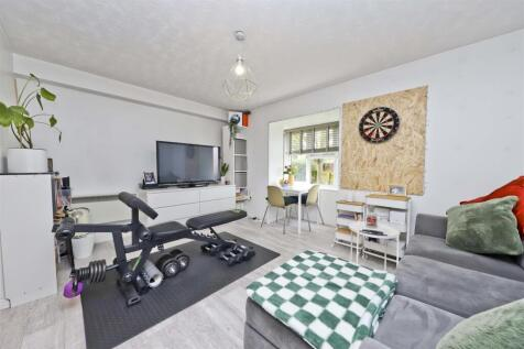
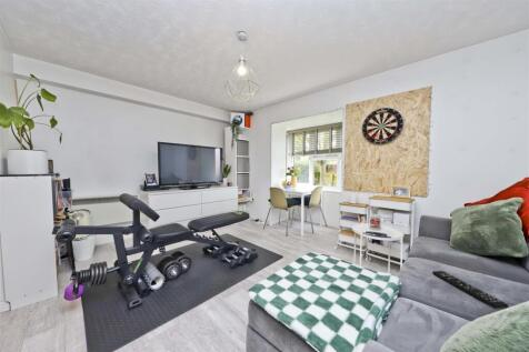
+ remote control [431,270,510,310]
